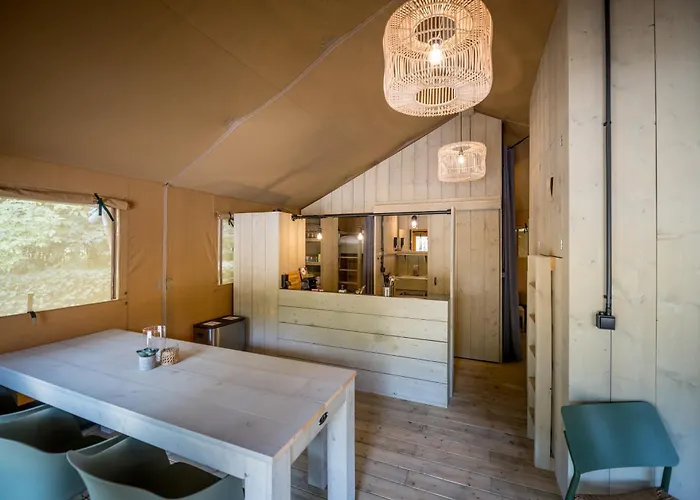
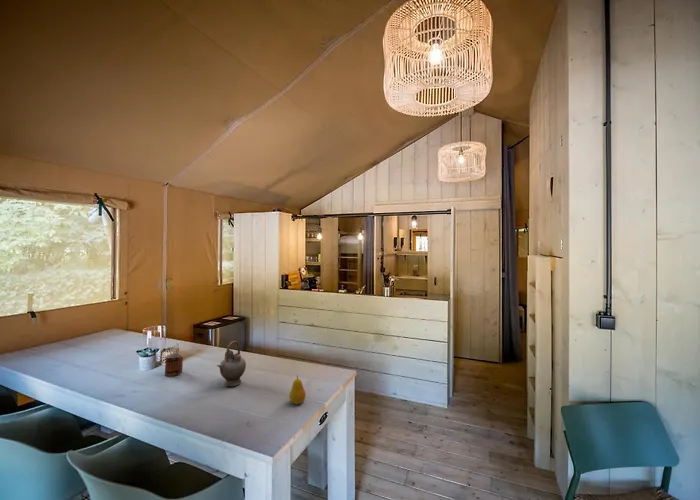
+ teapot [216,340,247,387]
+ fruit [288,374,307,405]
+ mug [164,352,184,377]
